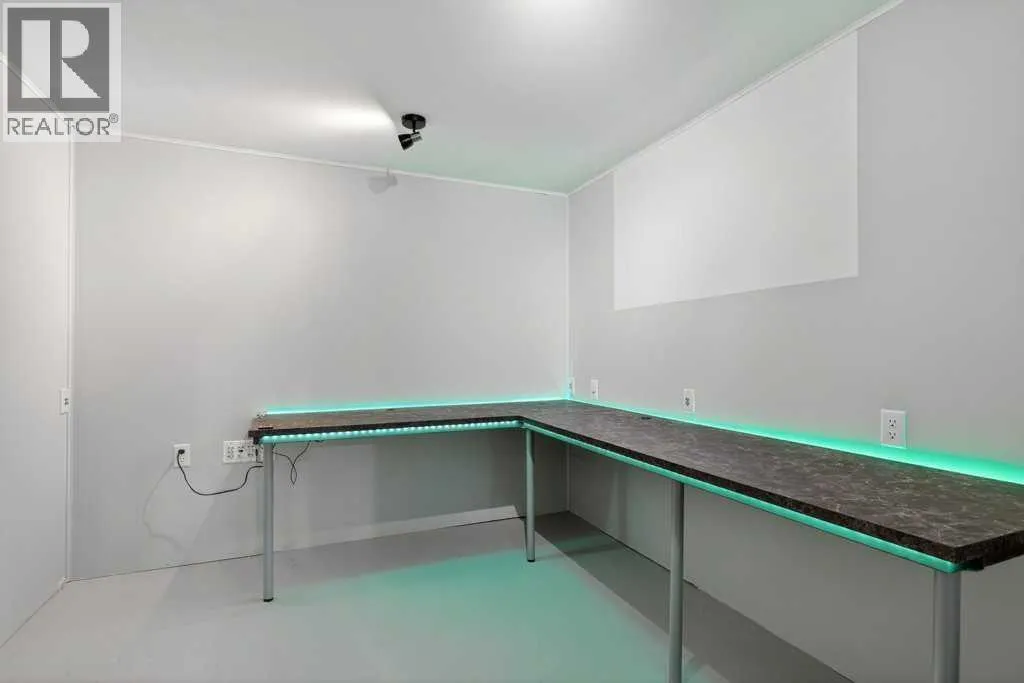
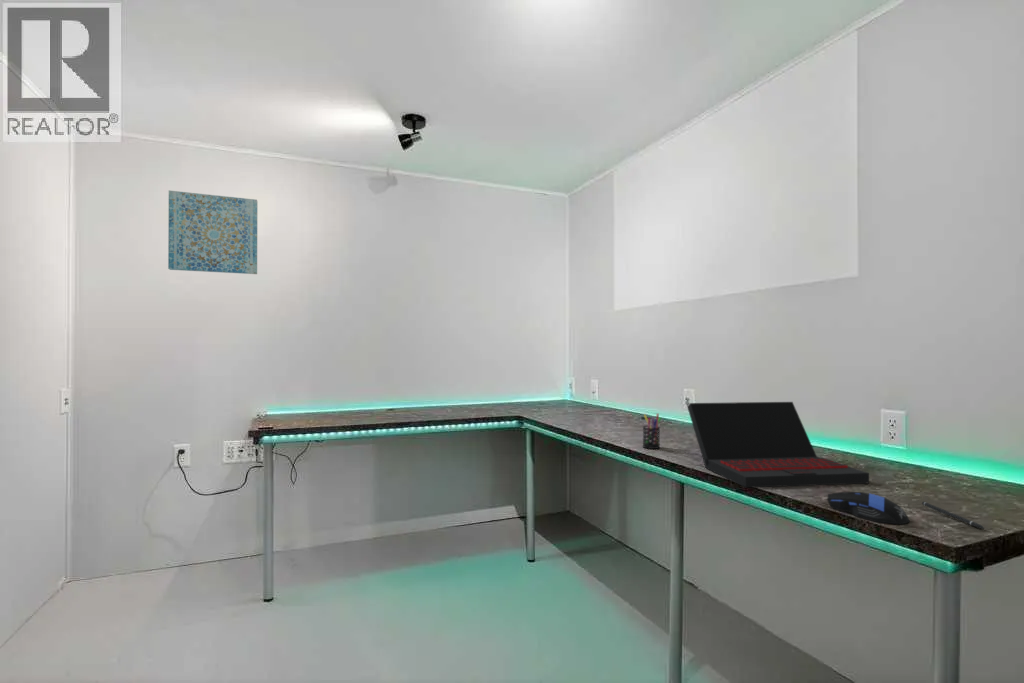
+ computer mouse [826,491,911,525]
+ pen holder [642,412,663,450]
+ pen [921,501,986,530]
+ wall art [167,190,258,275]
+ laptop [686,401,870,488]
